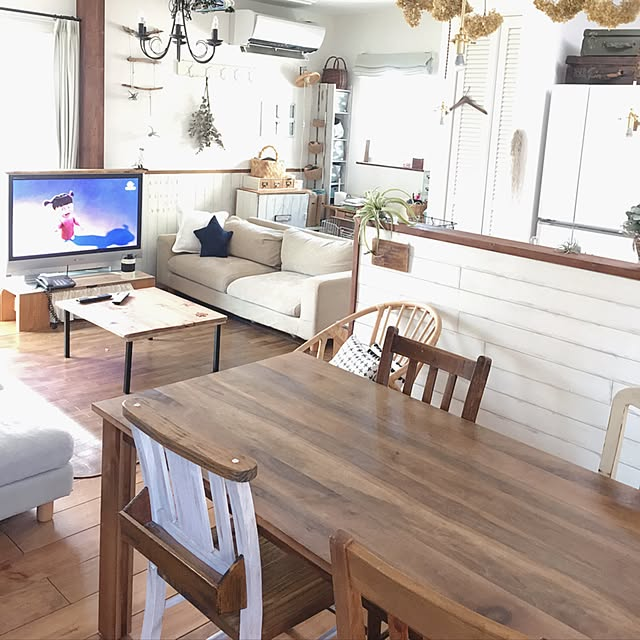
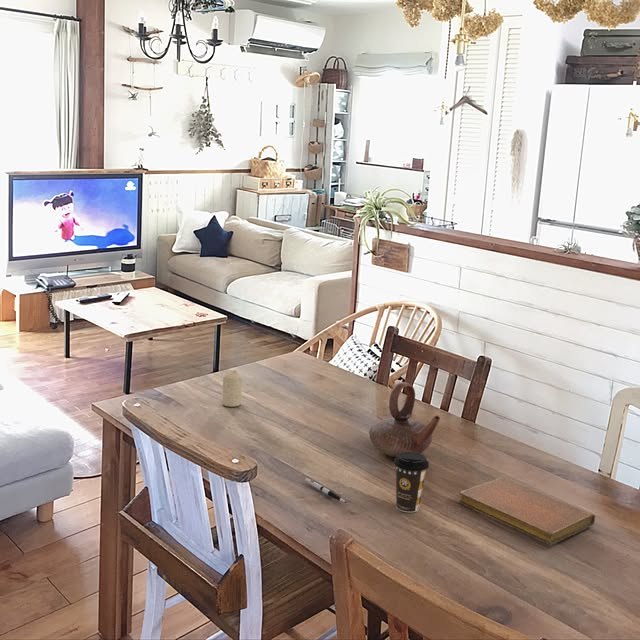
+ teapot [368,381,441,458]
+ notebook [458,477,596,546]
+ pen [304,477,347,504]
+ coffee cup [393,452,430,513]
+ candle [221,369,243,408]
